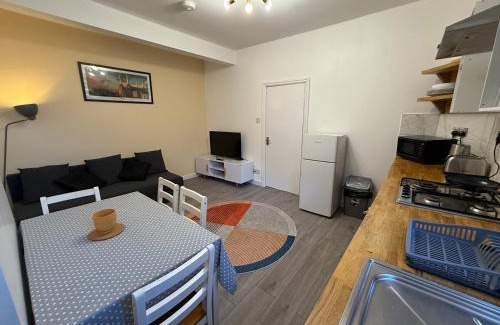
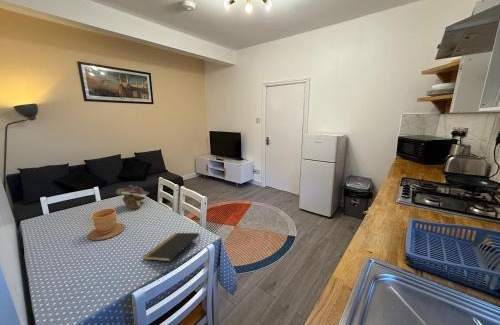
+ coral [115,184,150,210]
+ notepad [142,232,201,262]
